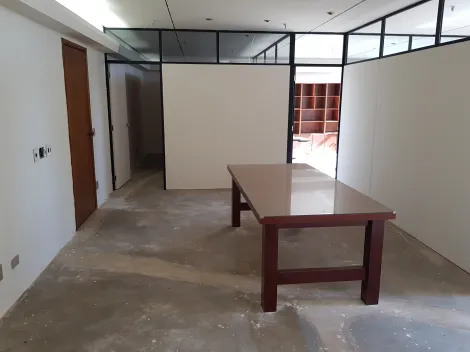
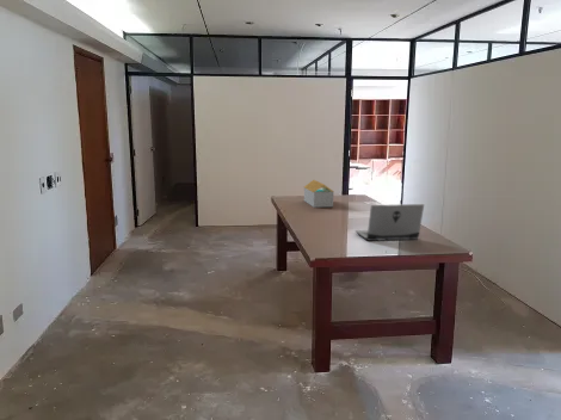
+ laptop computer [355,203,425,242]
+ architectural model [303,179,335,209]
